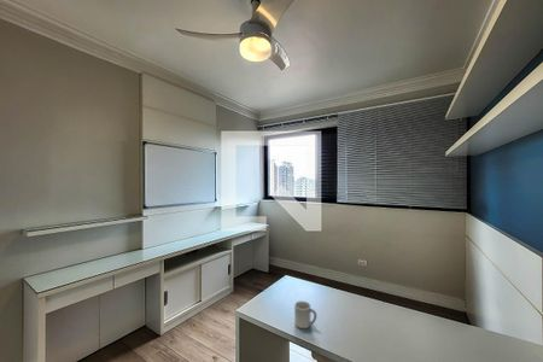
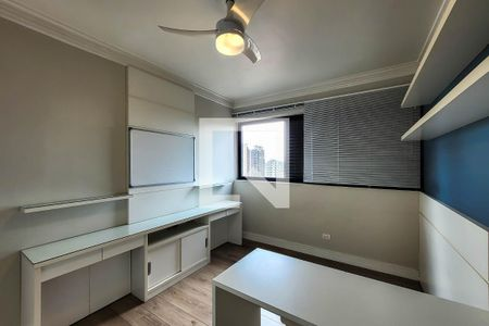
- cup [293,300,319,329]
